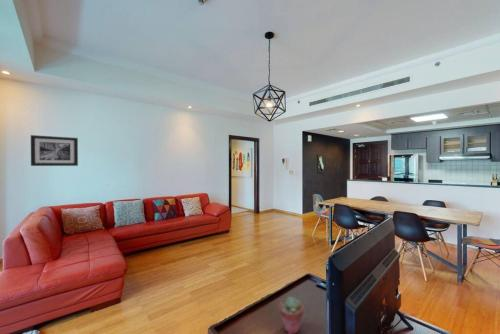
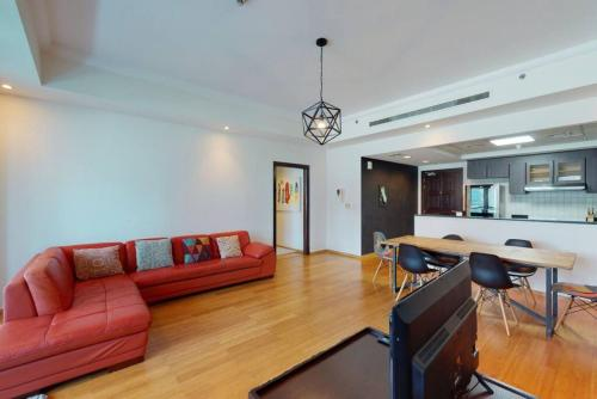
- potted succulent [278,295,305,334]
- wall art [30,134,79,167]
